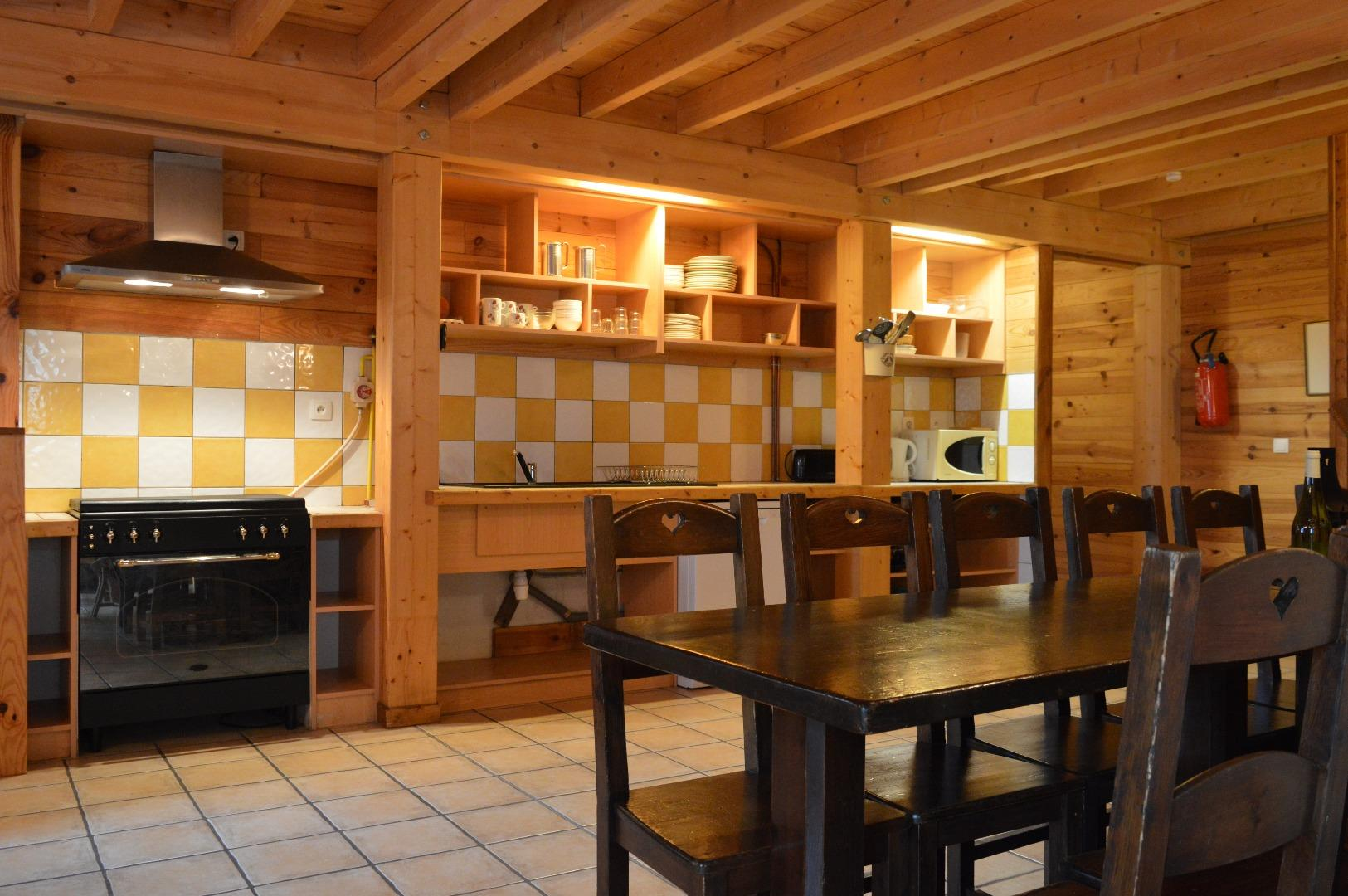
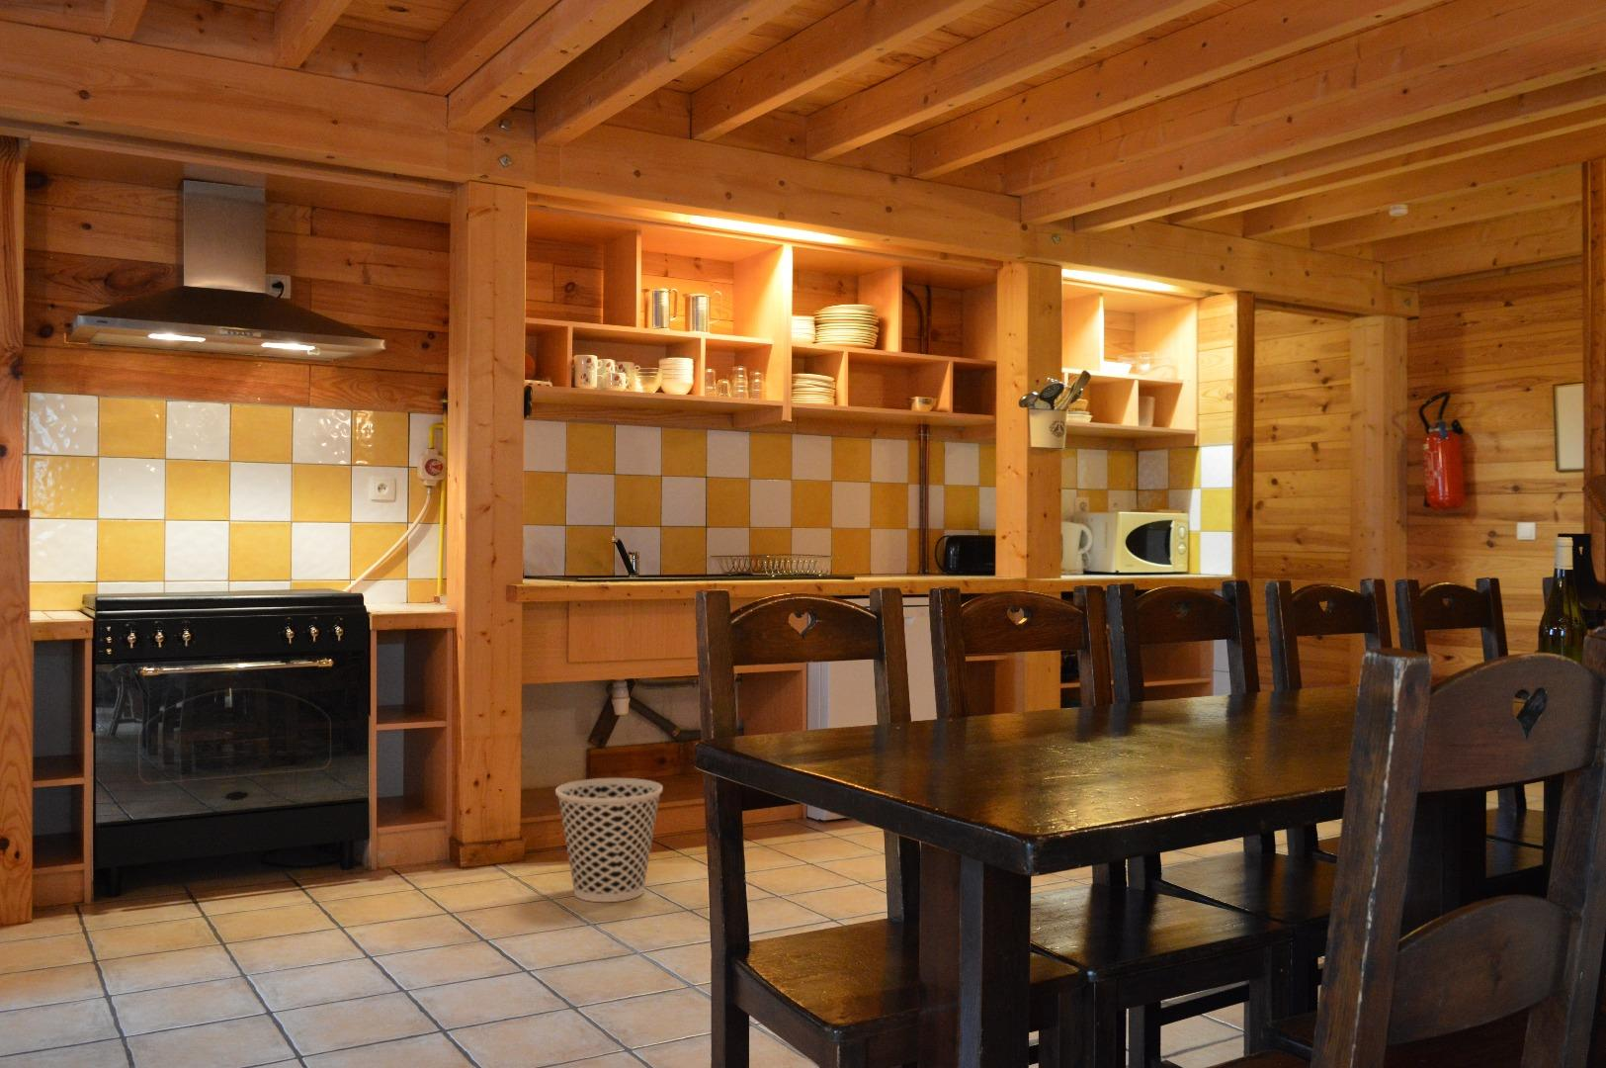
+ wastebasket [554,777,664,902]
